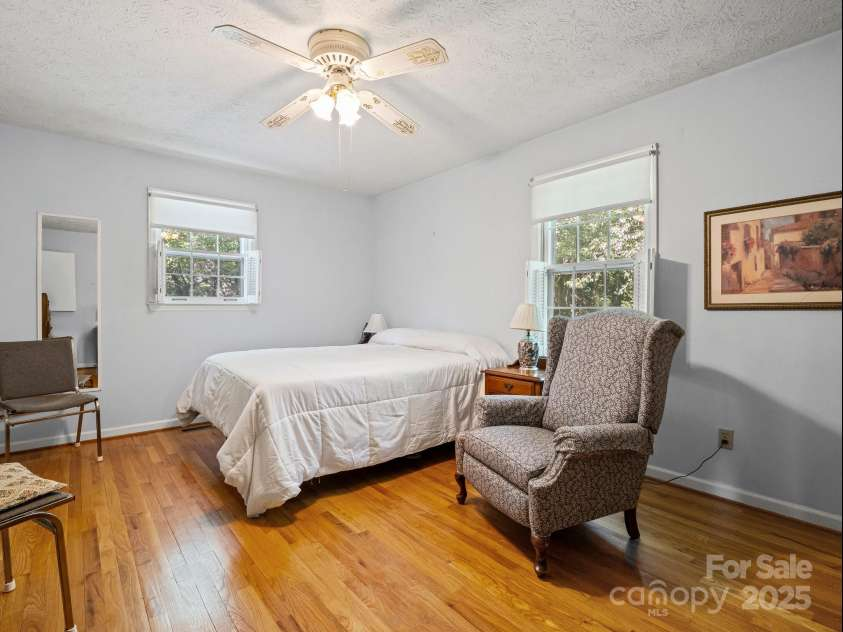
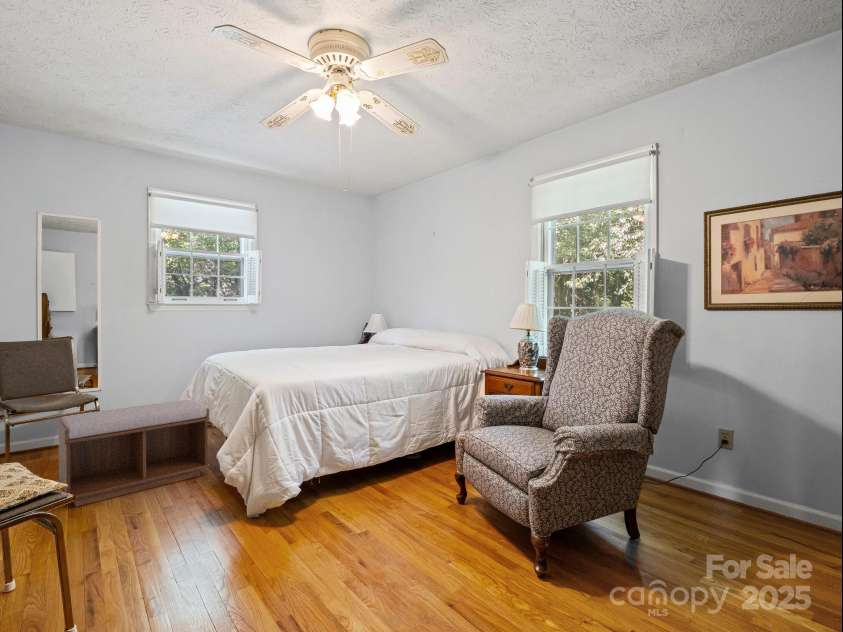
+ bench [56,399,211,508]
